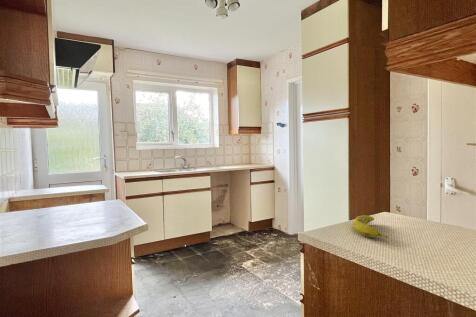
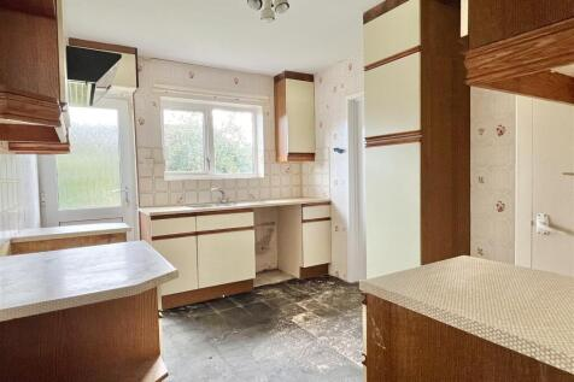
- fruit [352,214,389,239]
